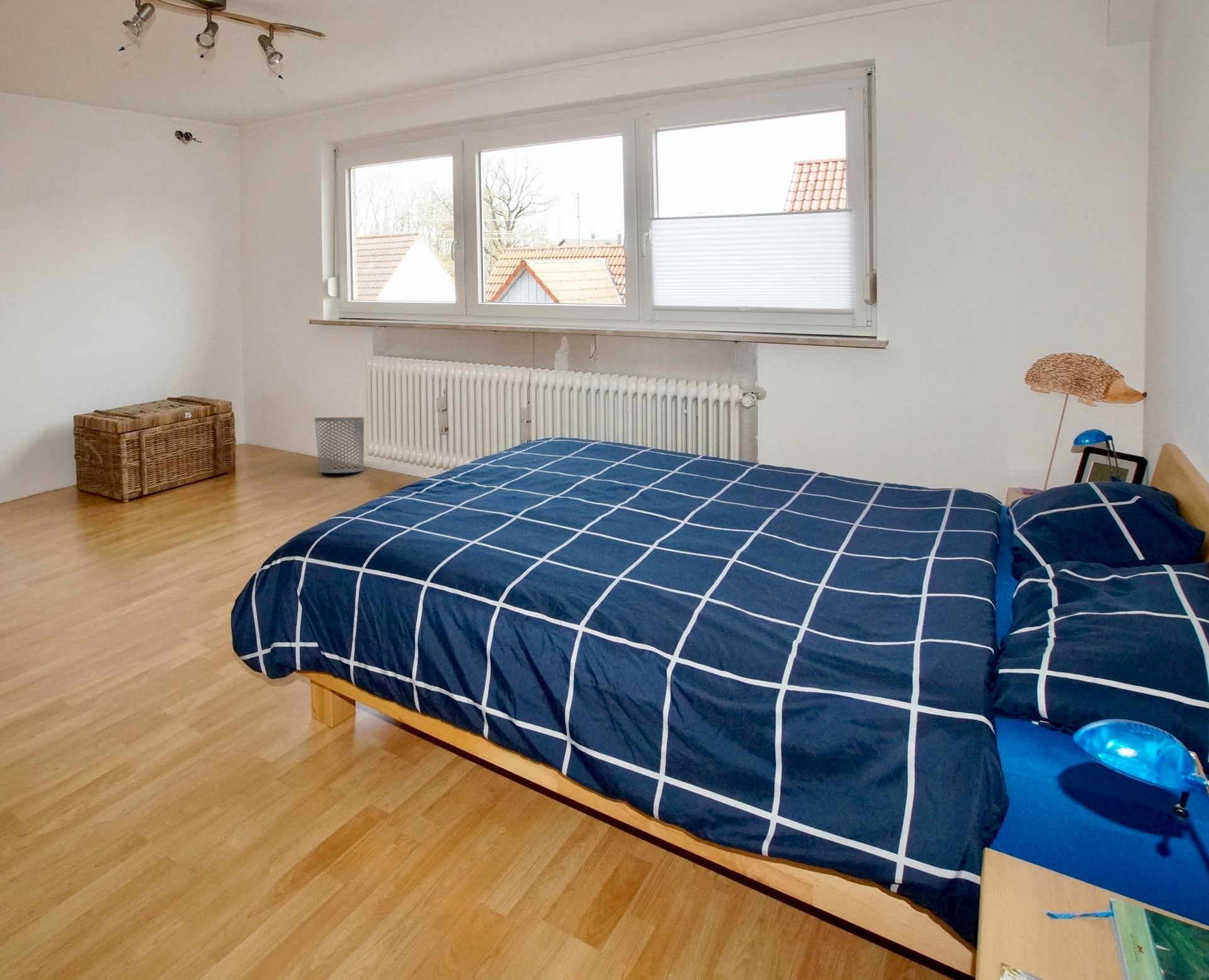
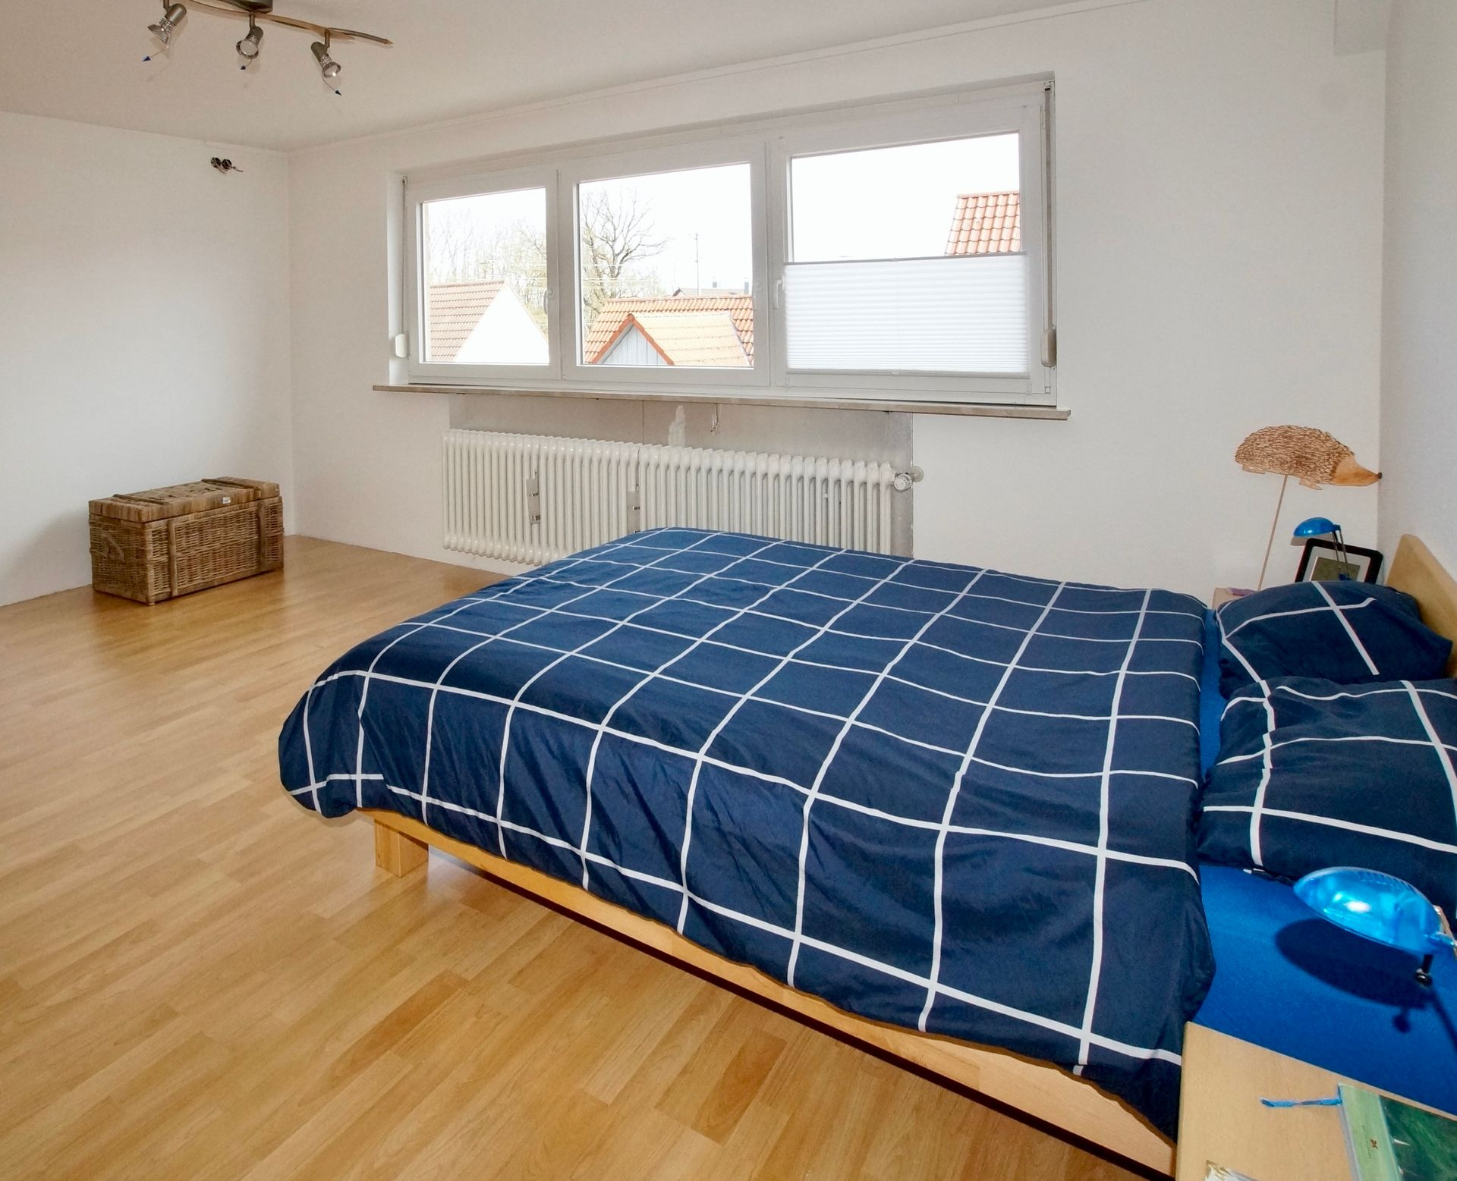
- waste bin [314,417,365,474]
